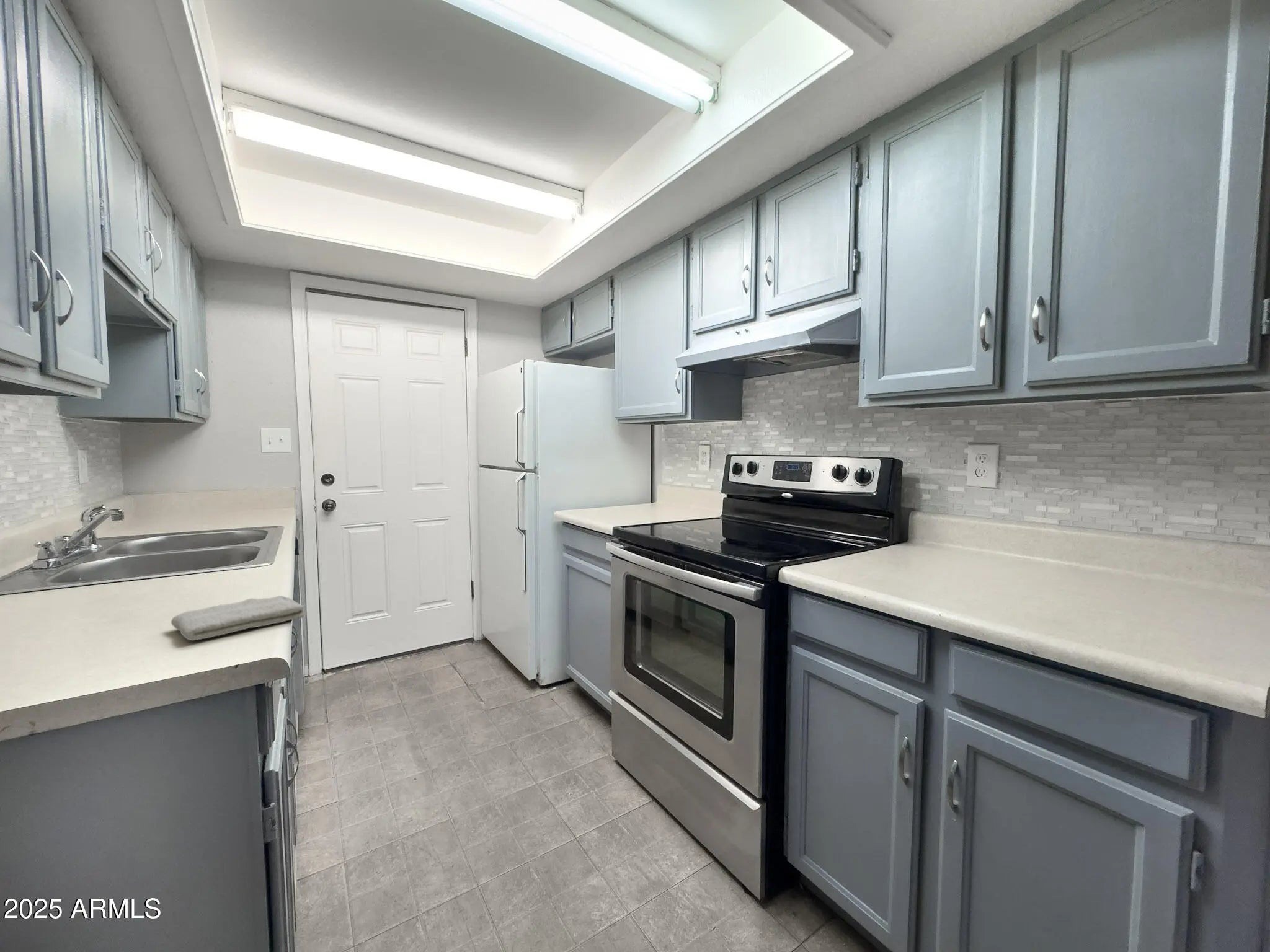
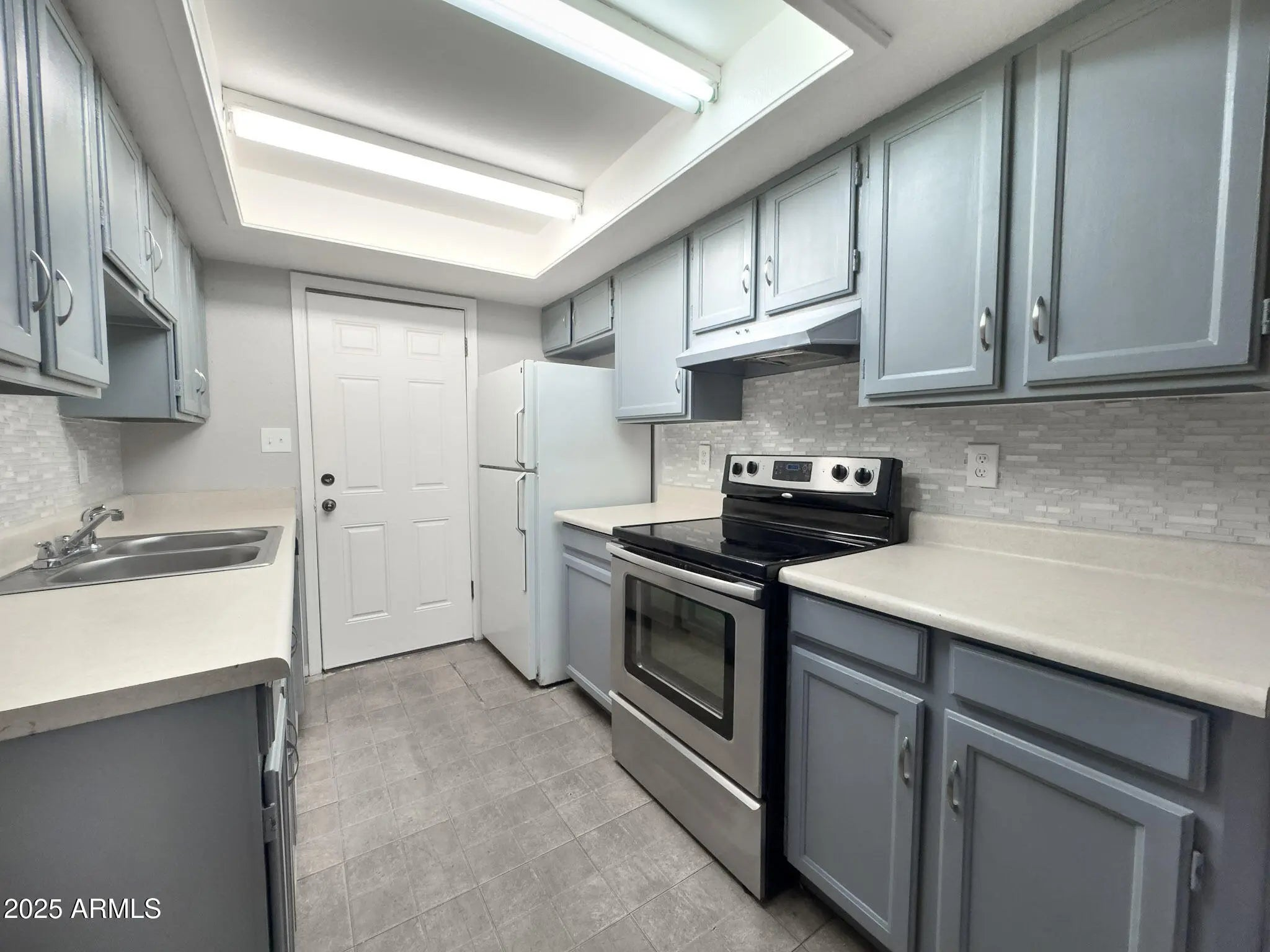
- washcloth [171,595,306,641]
